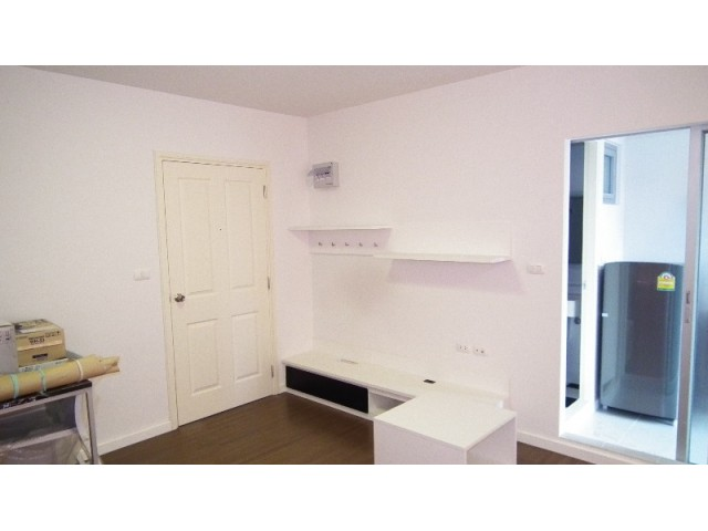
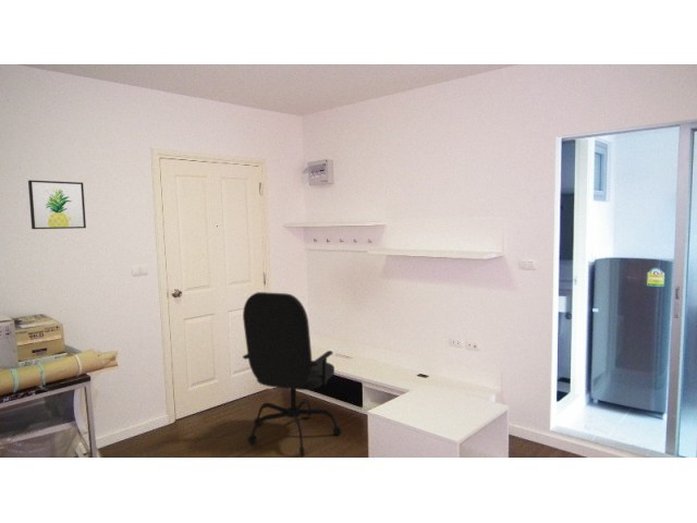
+ office chair [242,291,342,458]
+ wall art [27,179,87,230]
